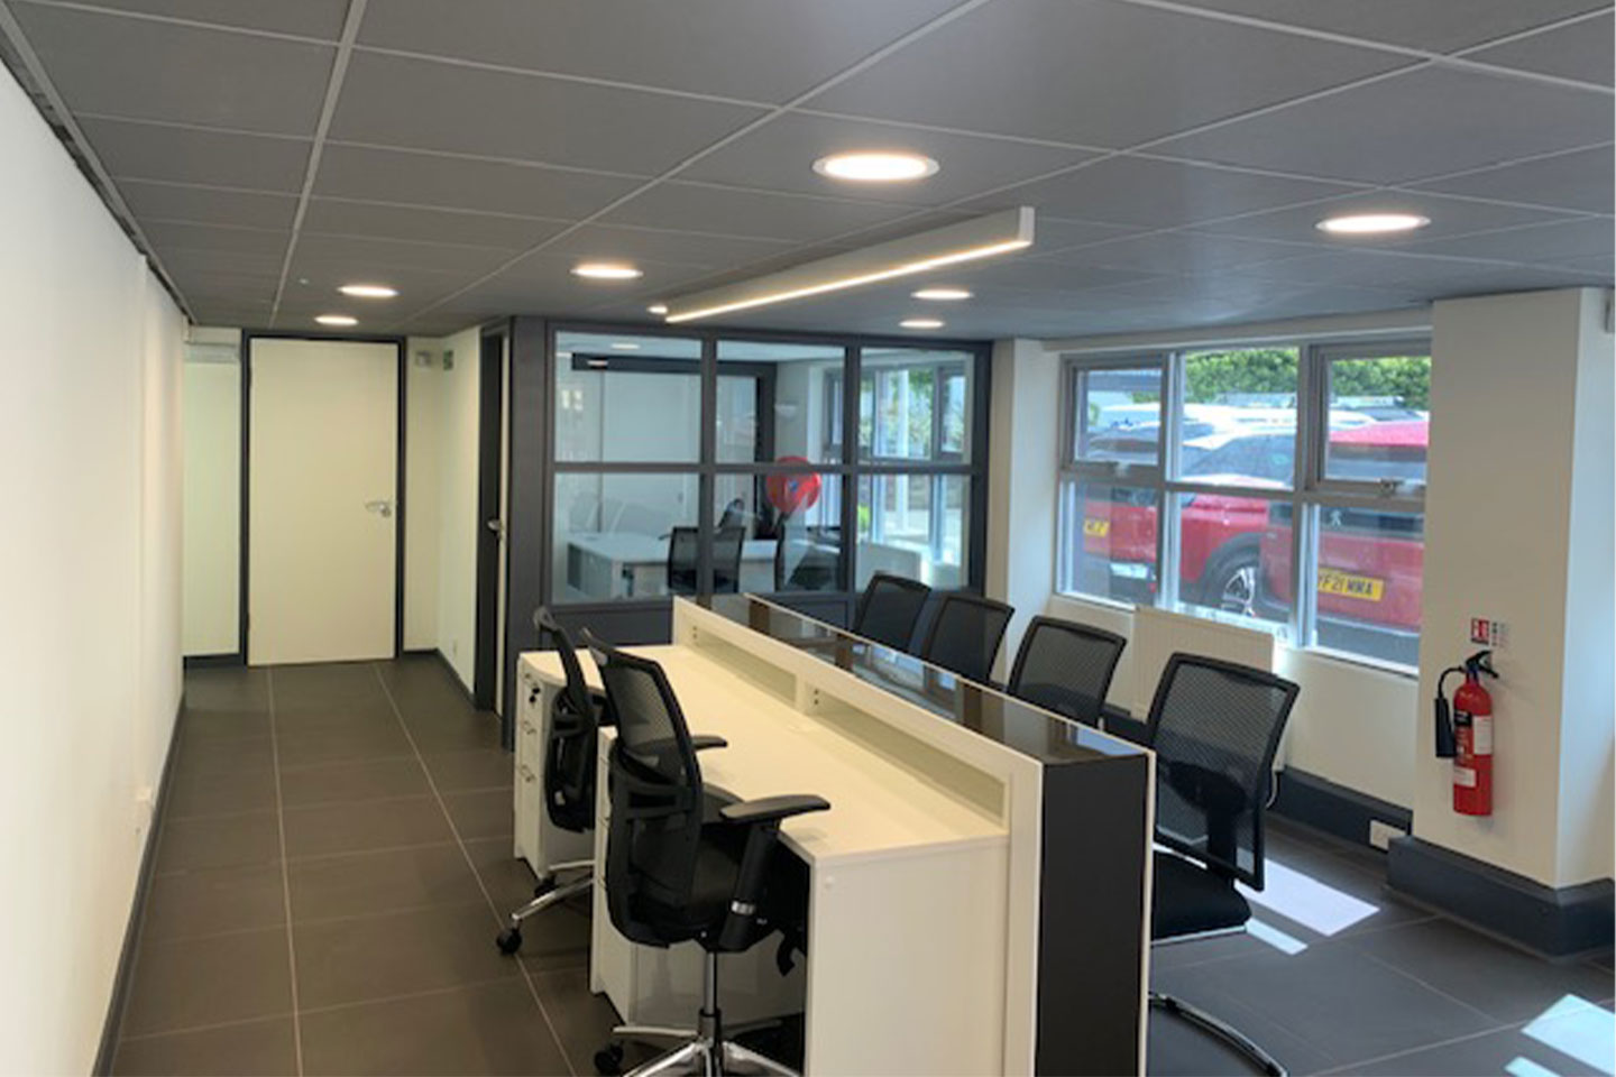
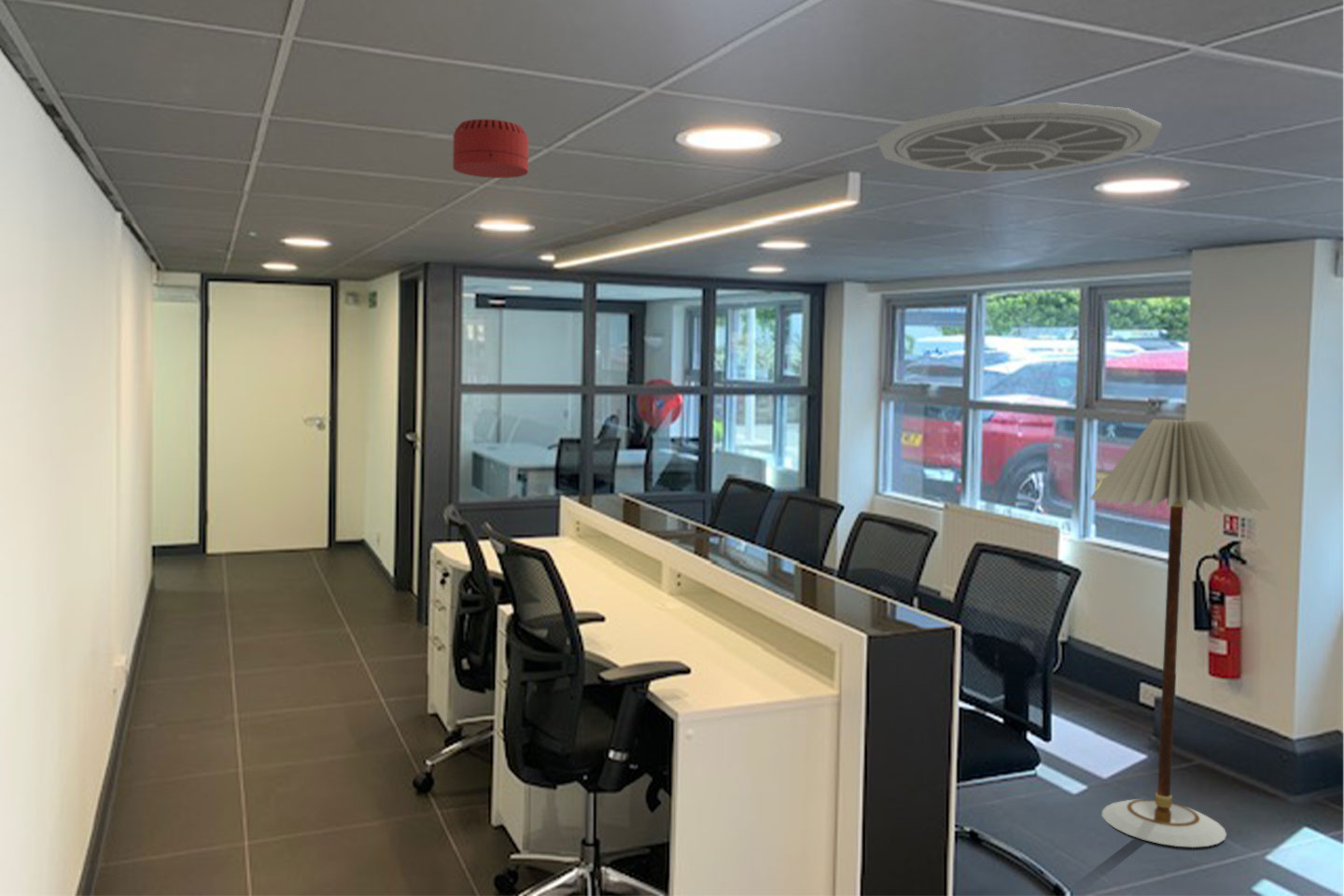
+ ceiling vent [876,102,1162,175]
+ smoke detector [452,119,529,179]
+ floor lamp [1088,418,1271,848]
